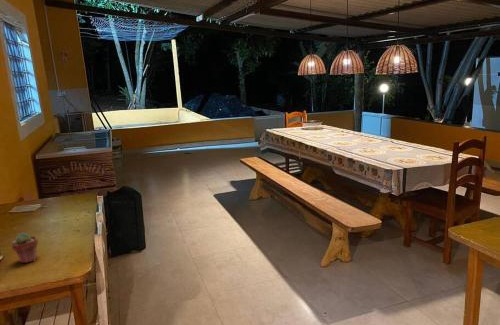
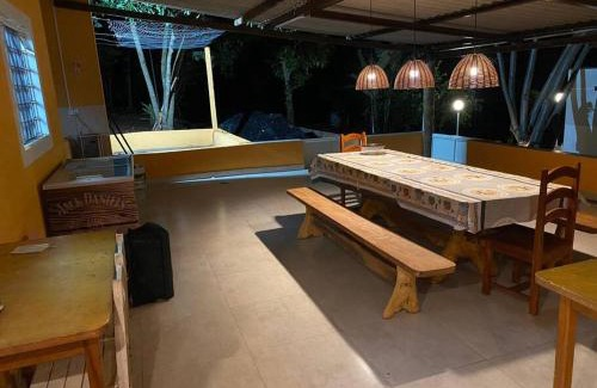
- potted succulent [10,232,39,264]
